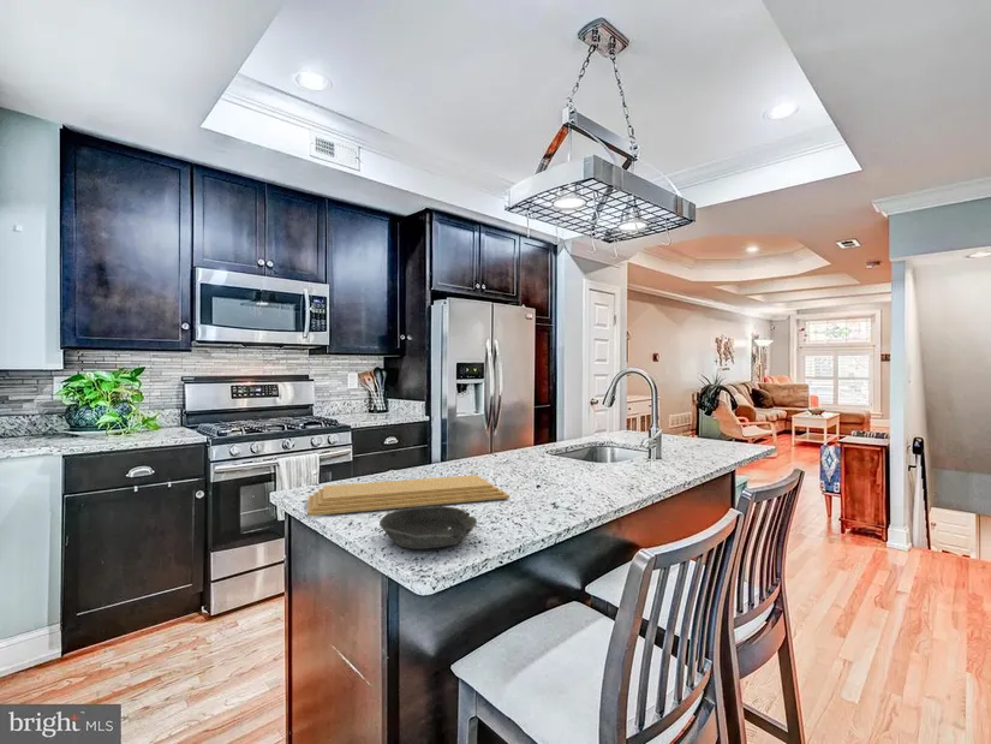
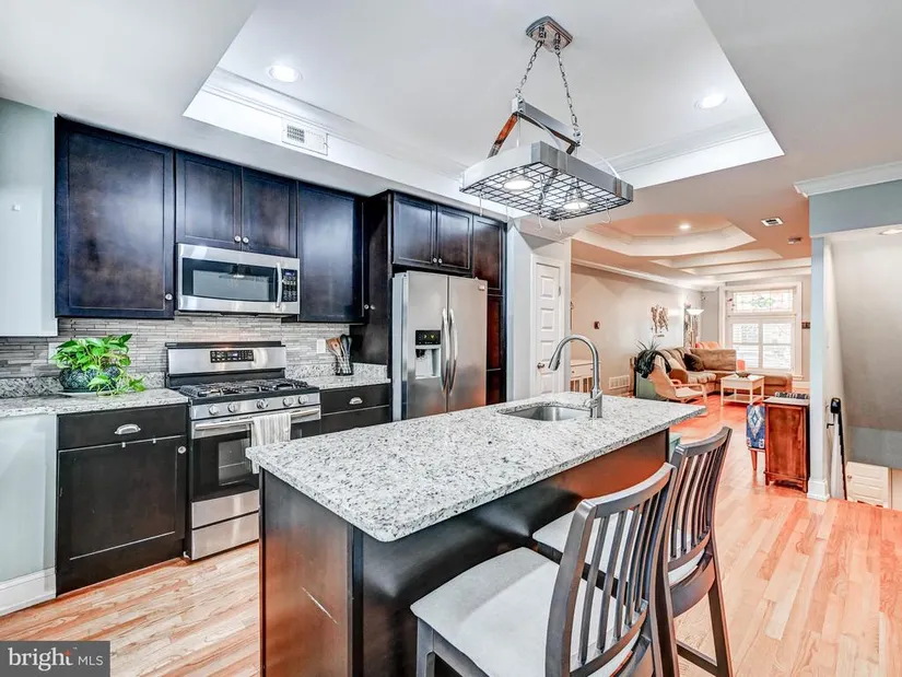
- cutting board [306,474,511,517]
- bowl [378,505,478,550]
